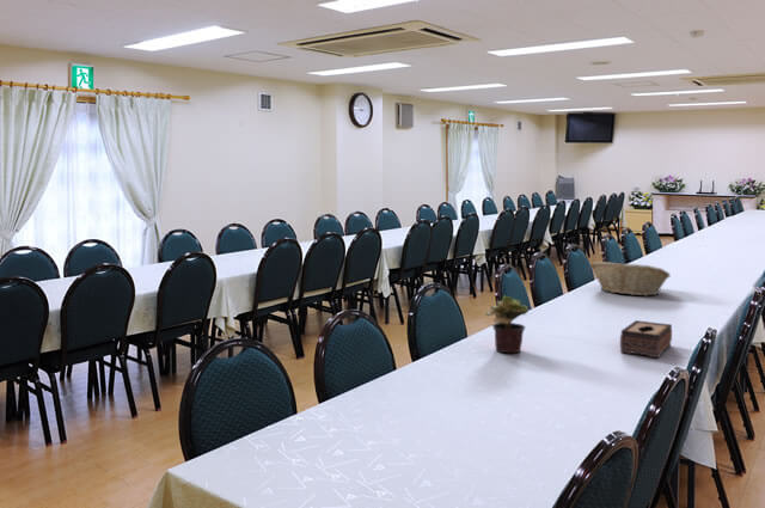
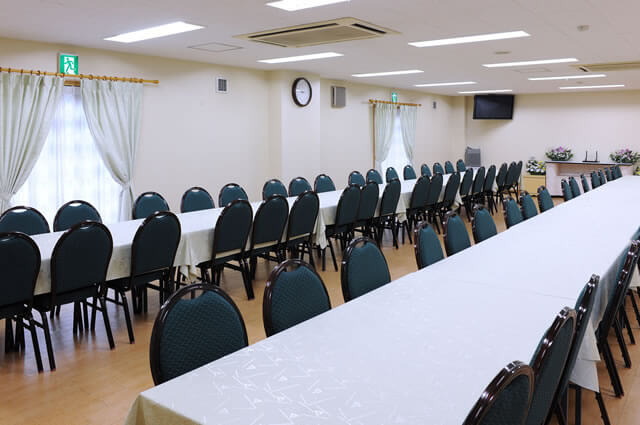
- potted plant [485,294,530,354]
- fruit basket [589,261,672,296]
- tissue box [619,319,673,359]
